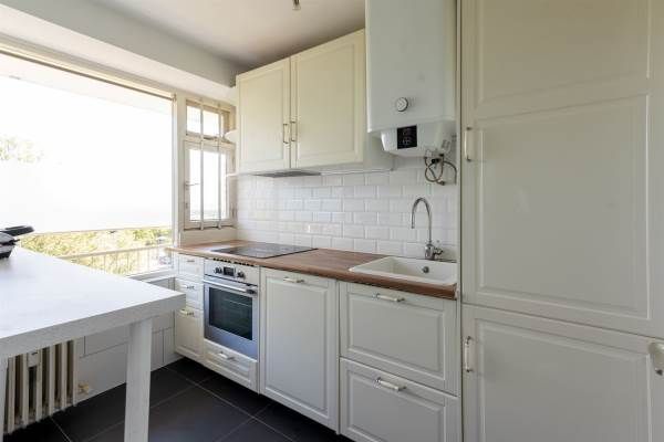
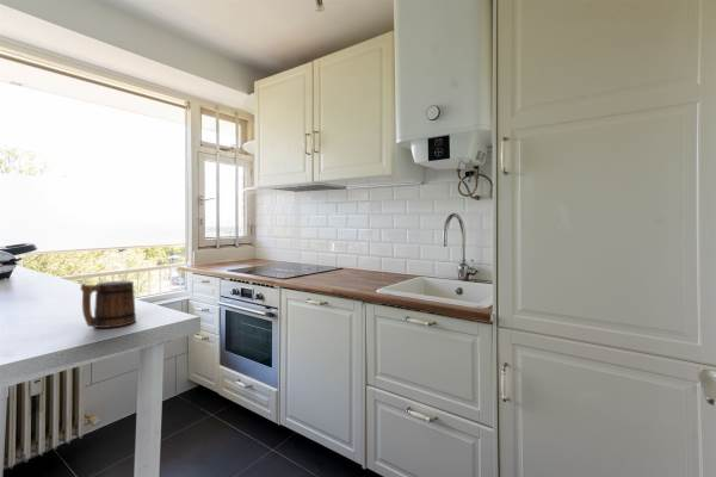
+ mug [80,280,137,329]
